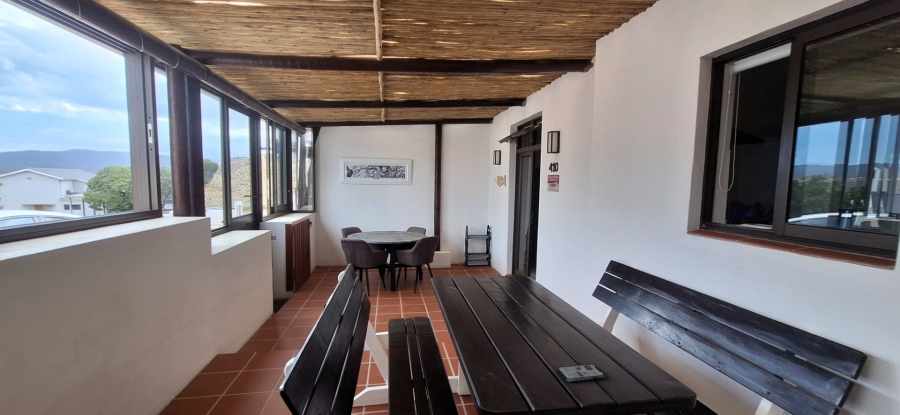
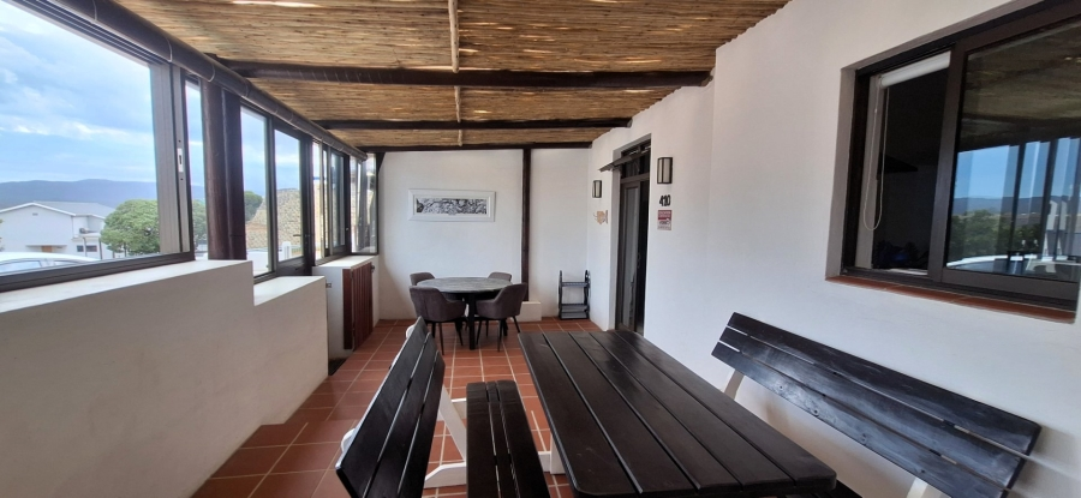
- phone case [556,363,606,382]
